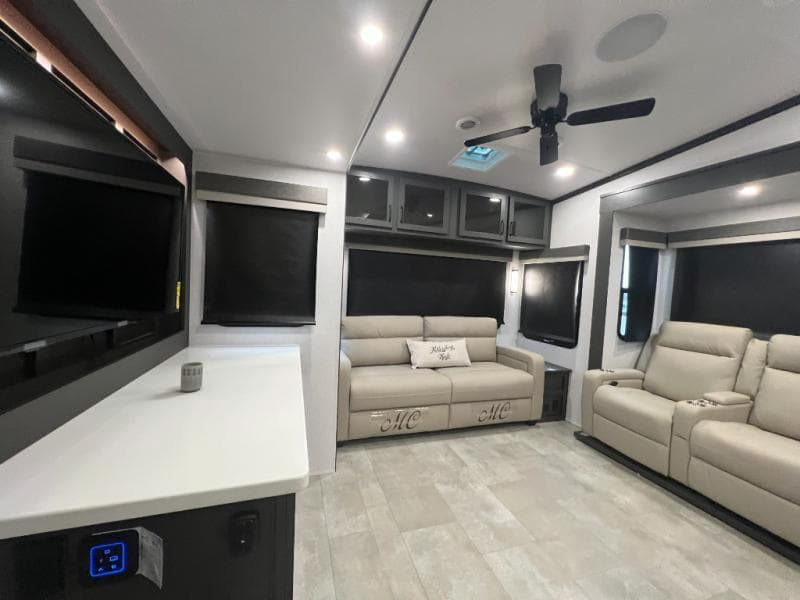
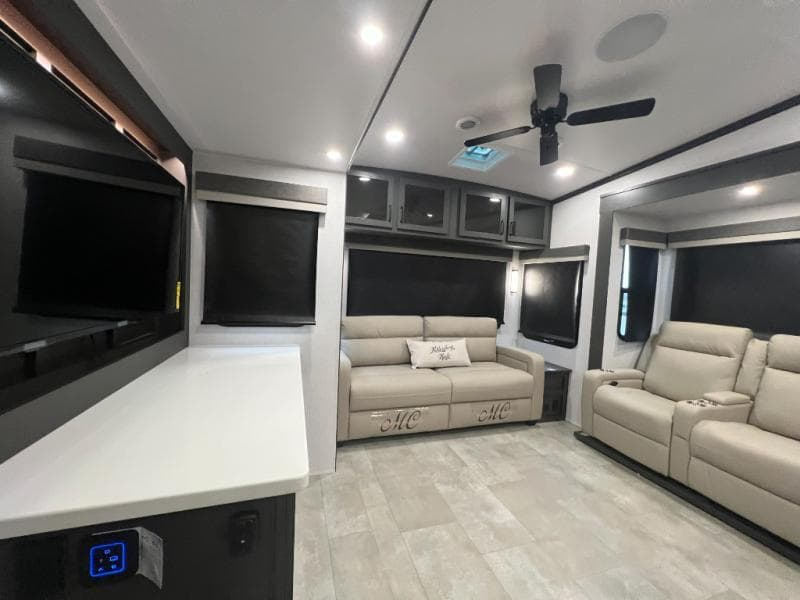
- cup [180,361,204,393]
